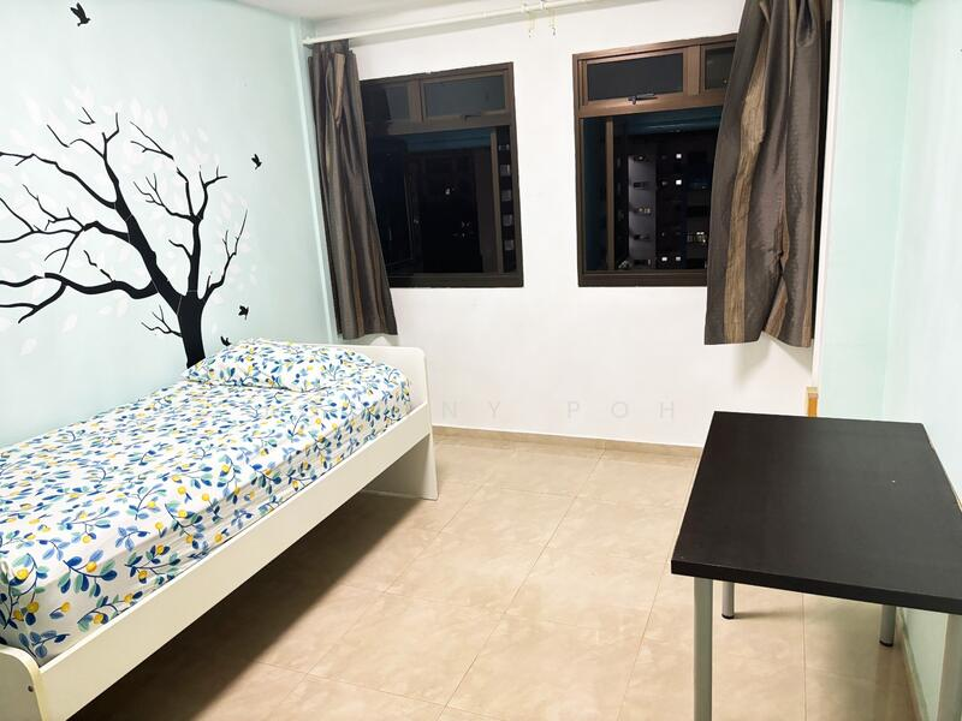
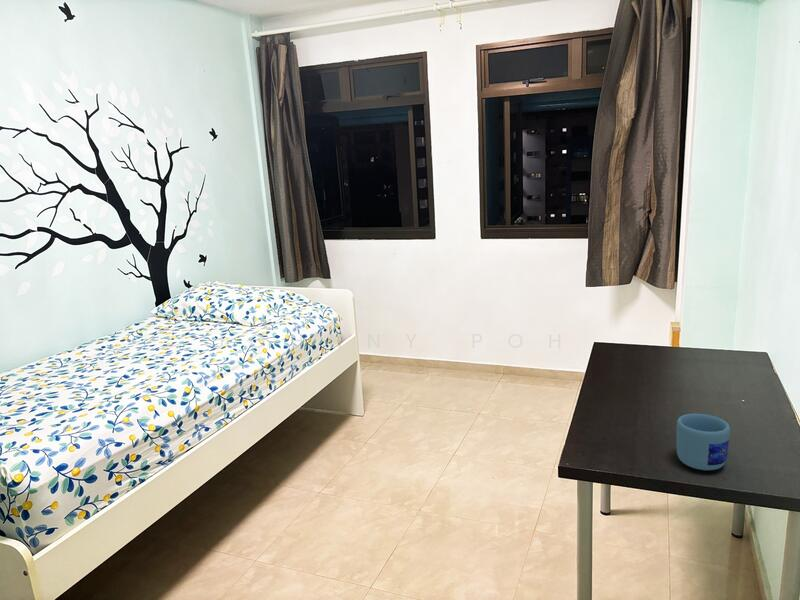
+ mug [676,413,731,471]
